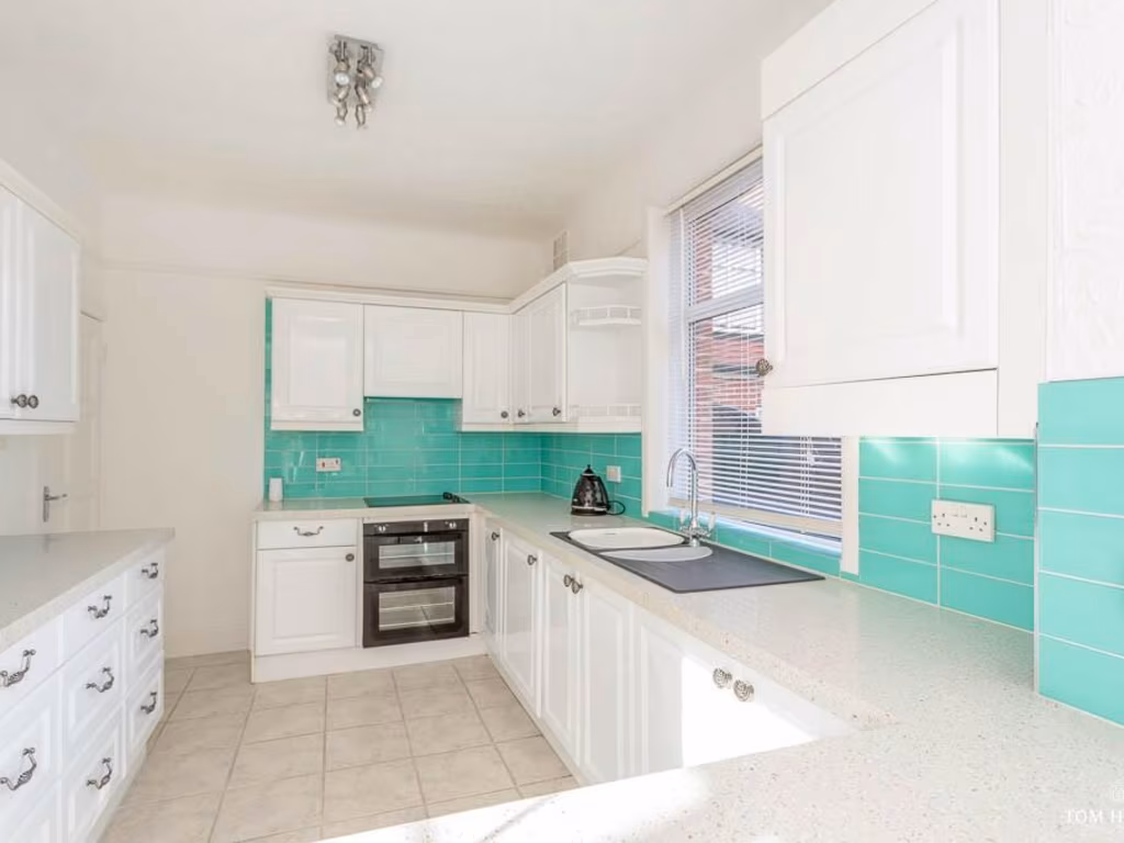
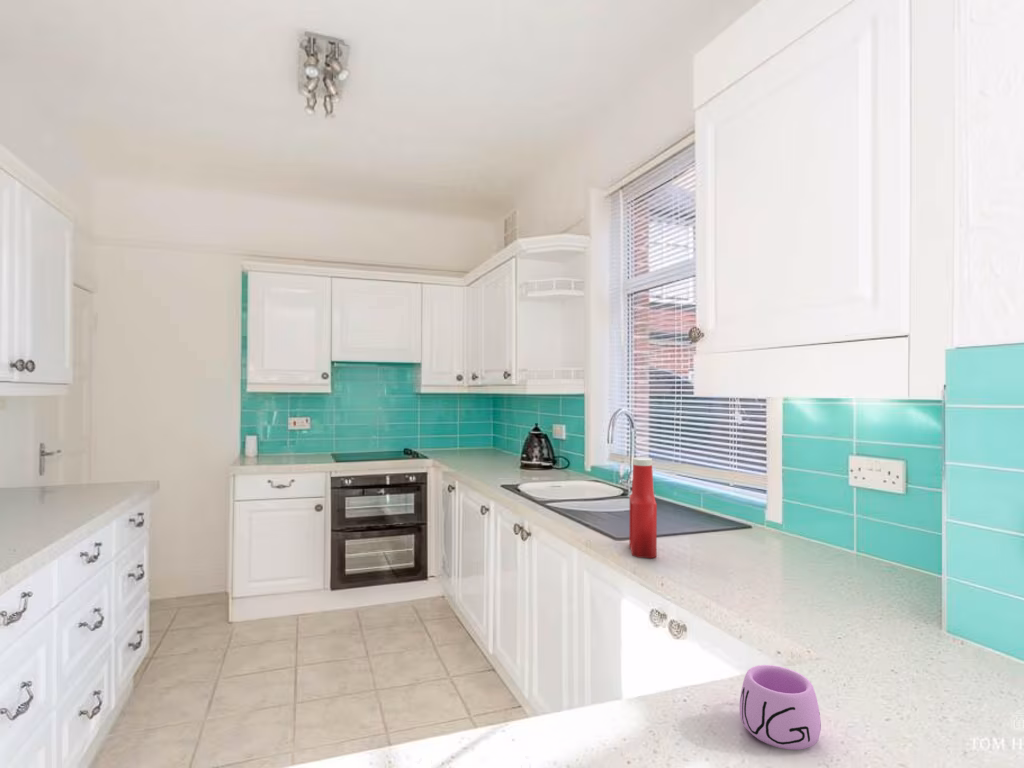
+ soap bottle [628,457,658,559]
+ mug [739,664,822,751]
